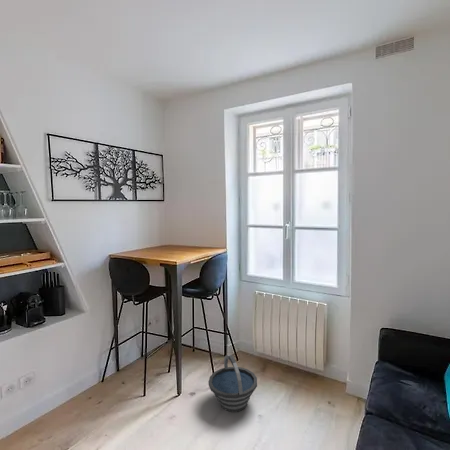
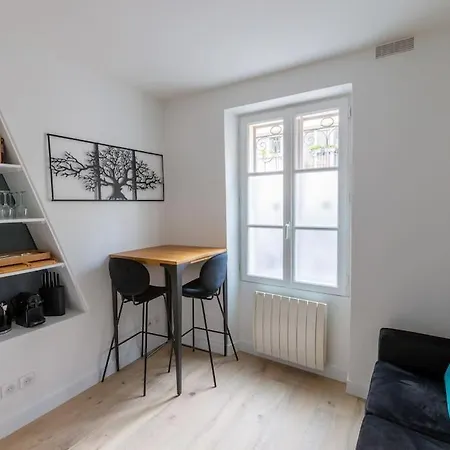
- bucket [207,354,258,413]
